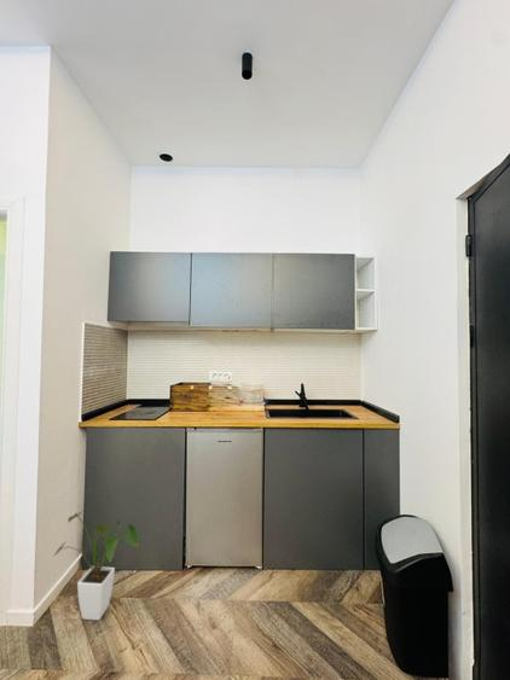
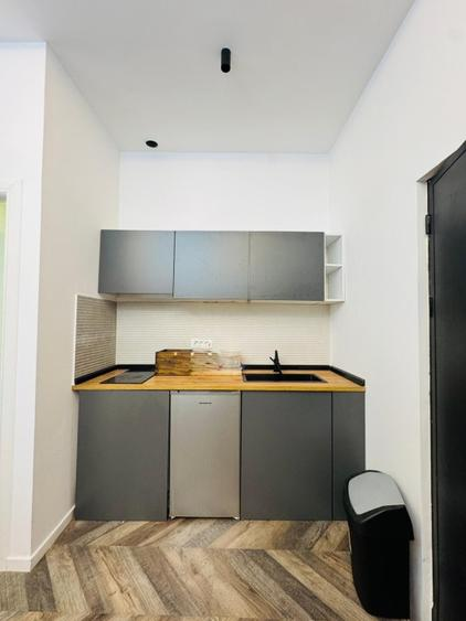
- house plant [52,511,139,622]
